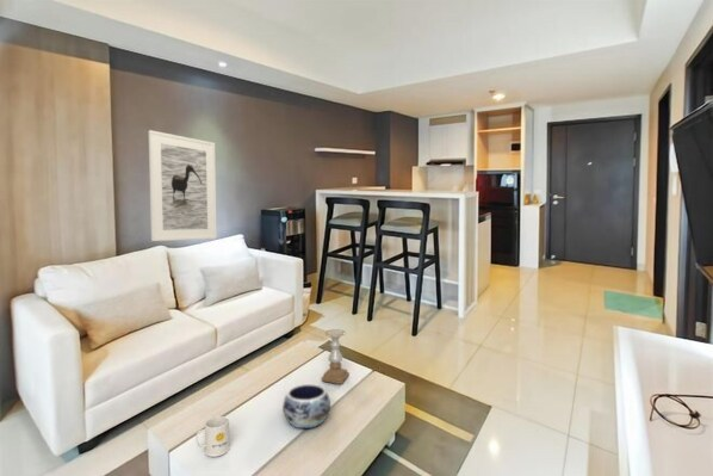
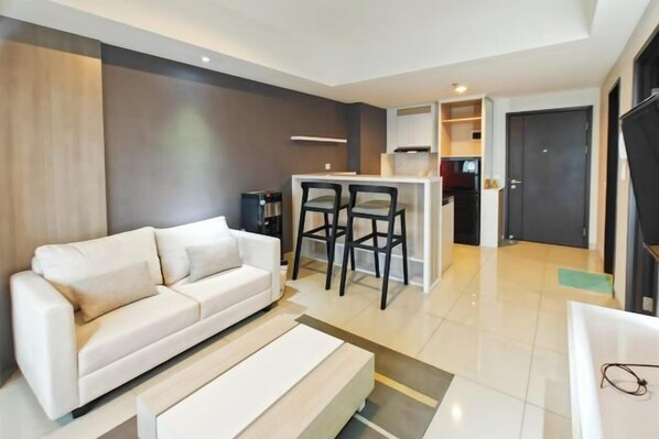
- candle holder [321,328,351,385]
- decorative bowl [281,383,331,429]
- mug [196,415,231,458]
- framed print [148,129,218,242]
